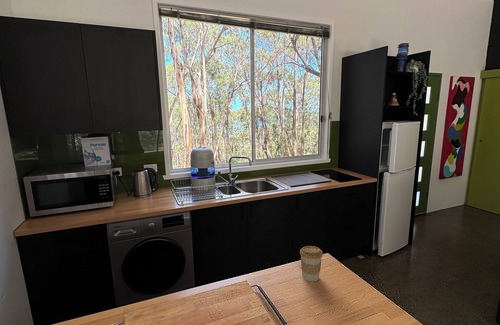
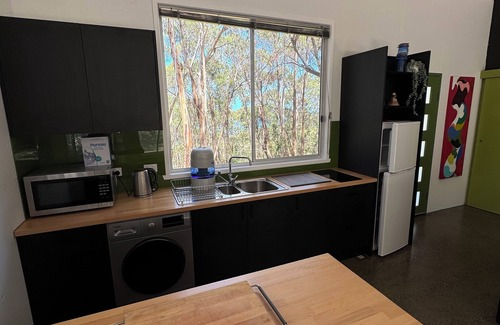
- coffee cup [299,245,324,283]
